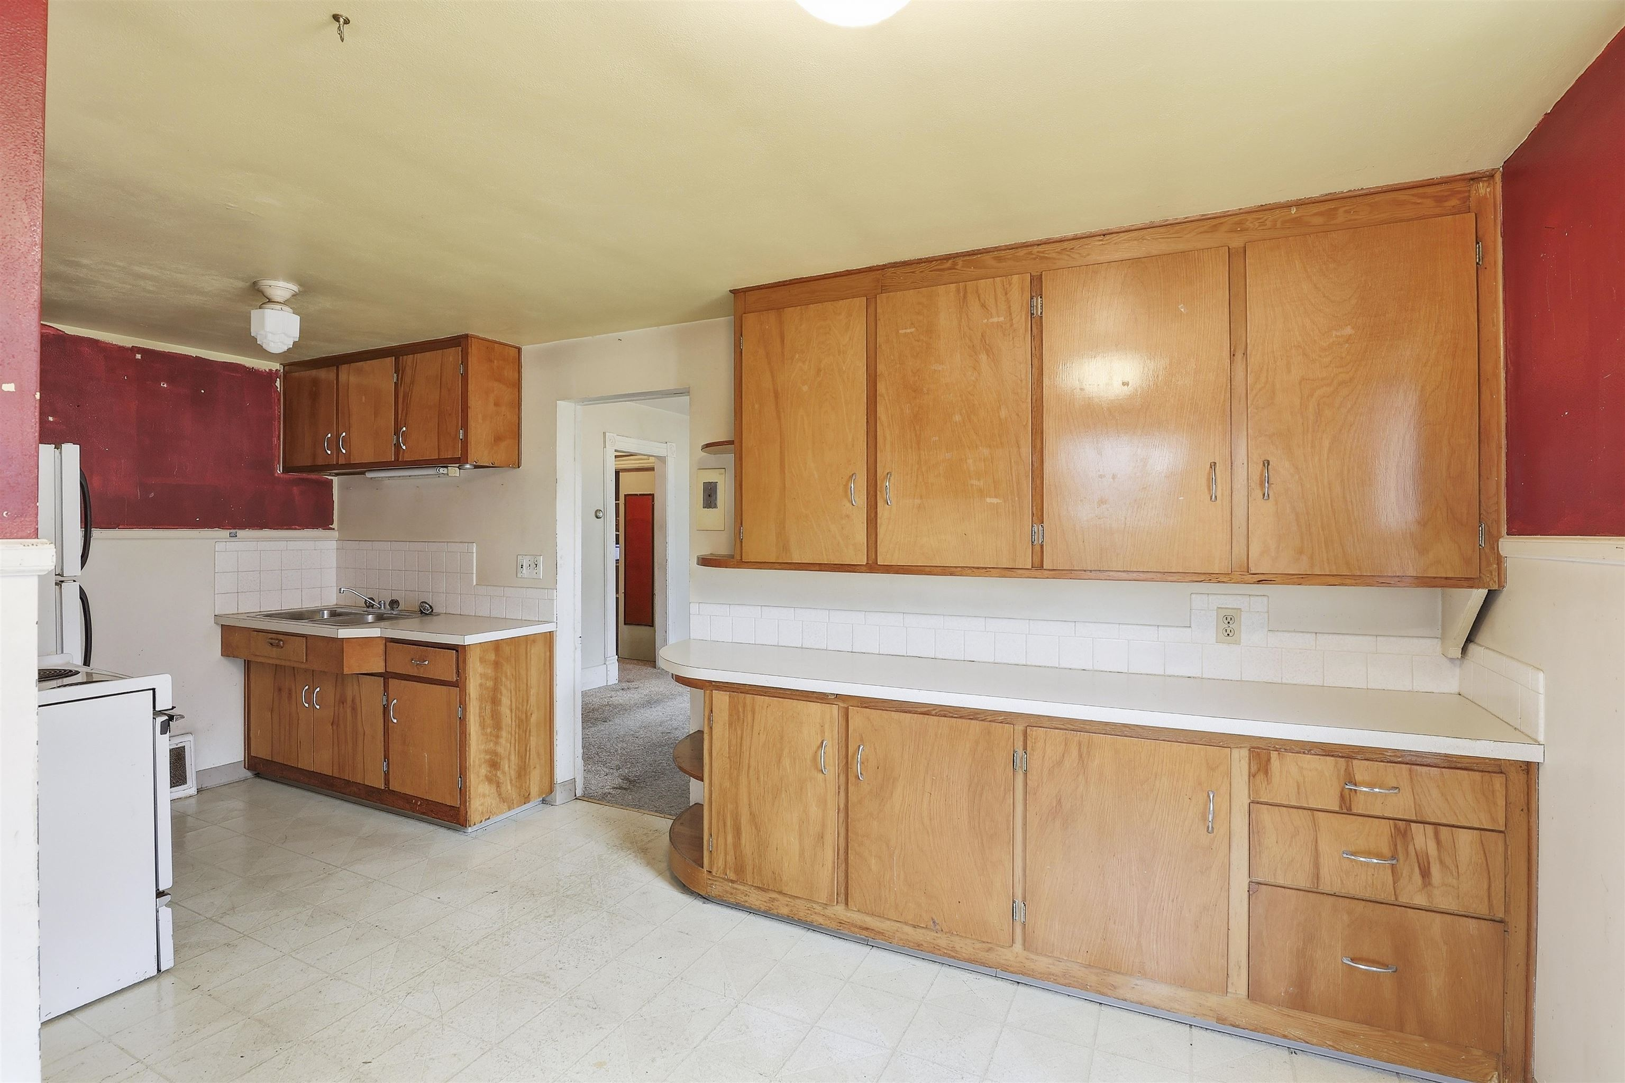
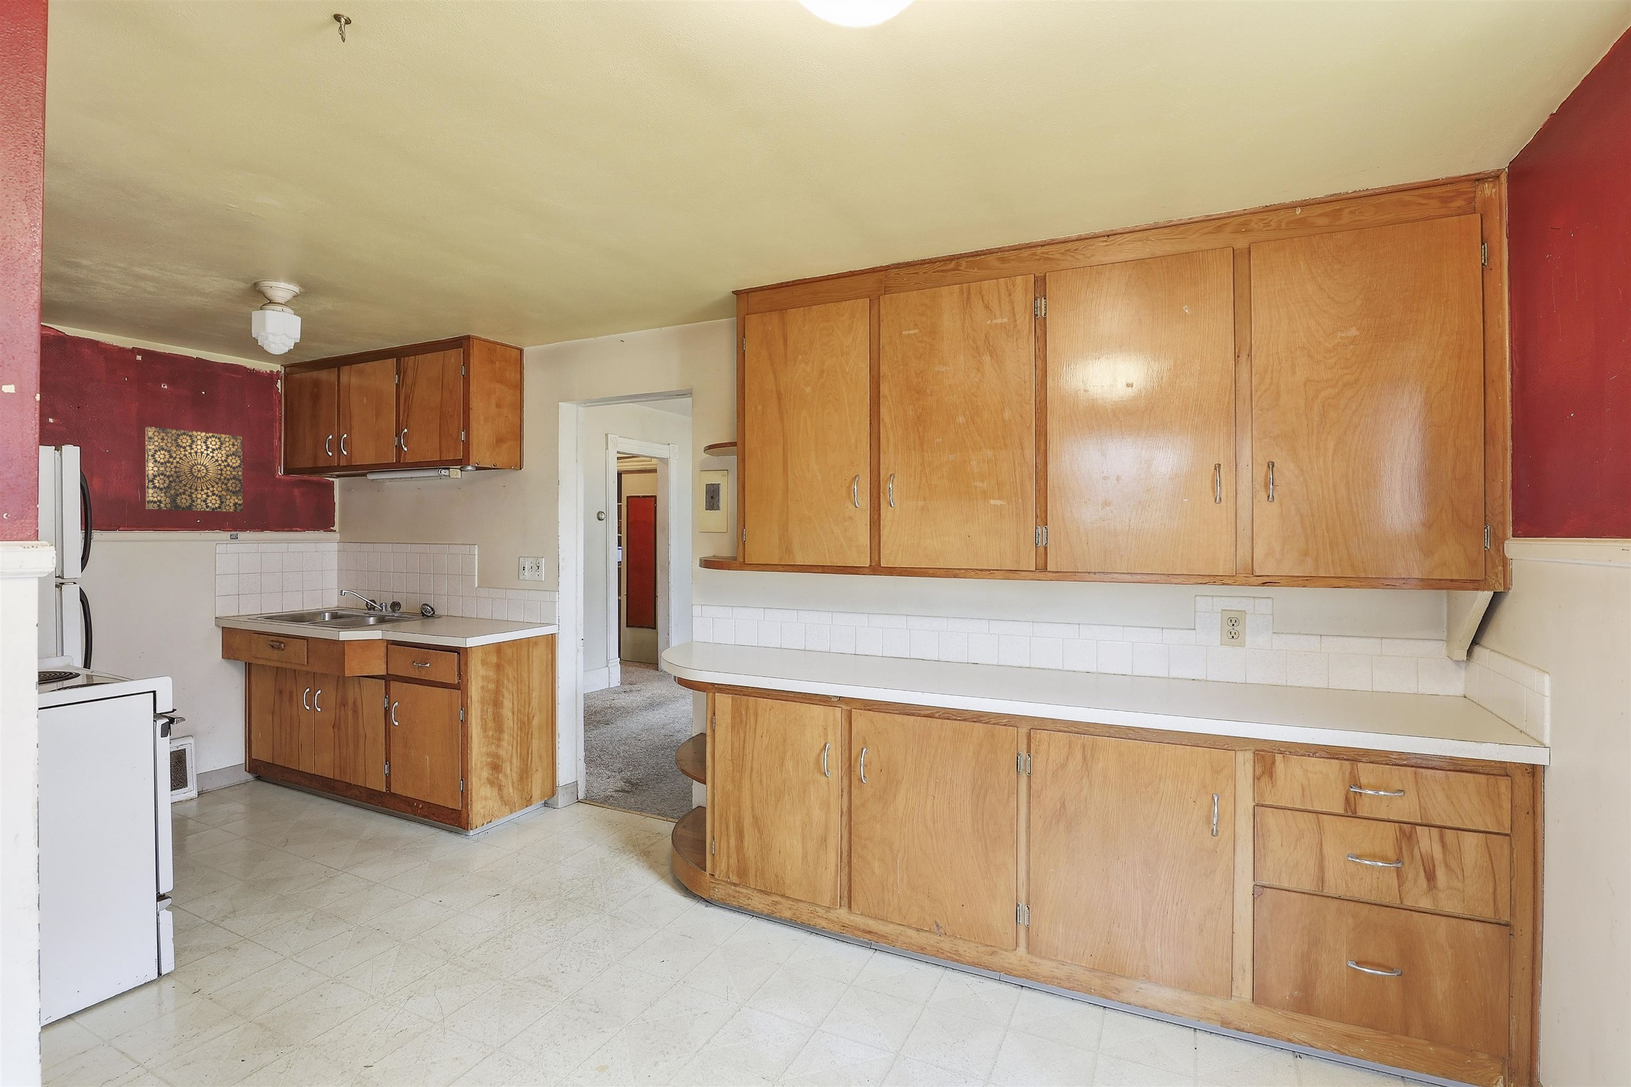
+ wall art [144,426,243,512]
